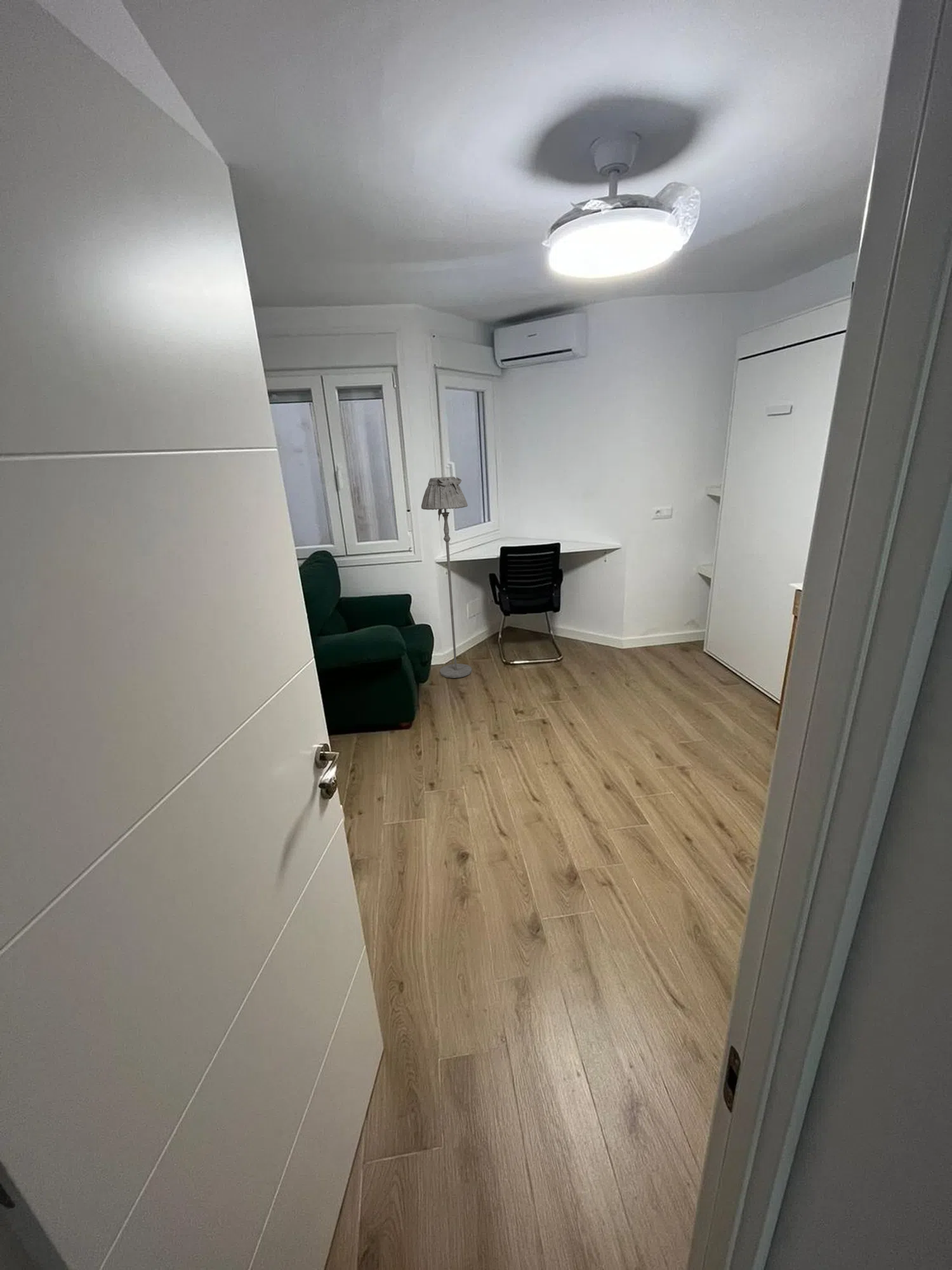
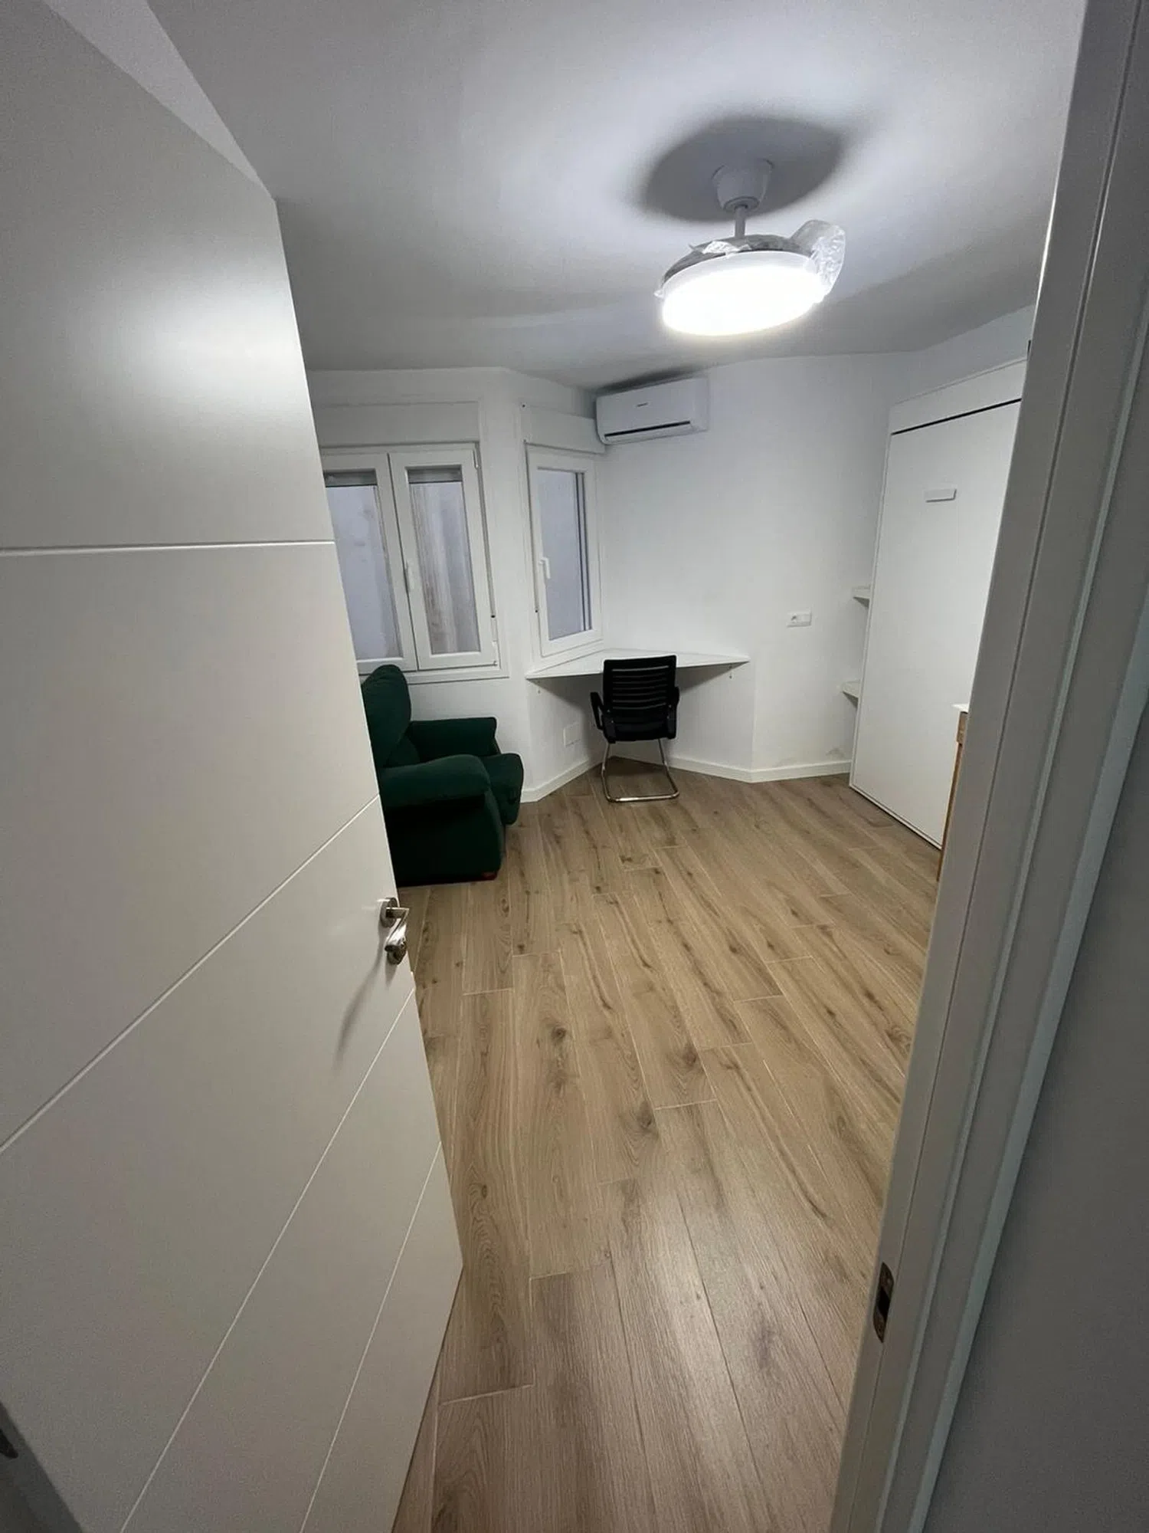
- floor lamp [421,476,472,679]
